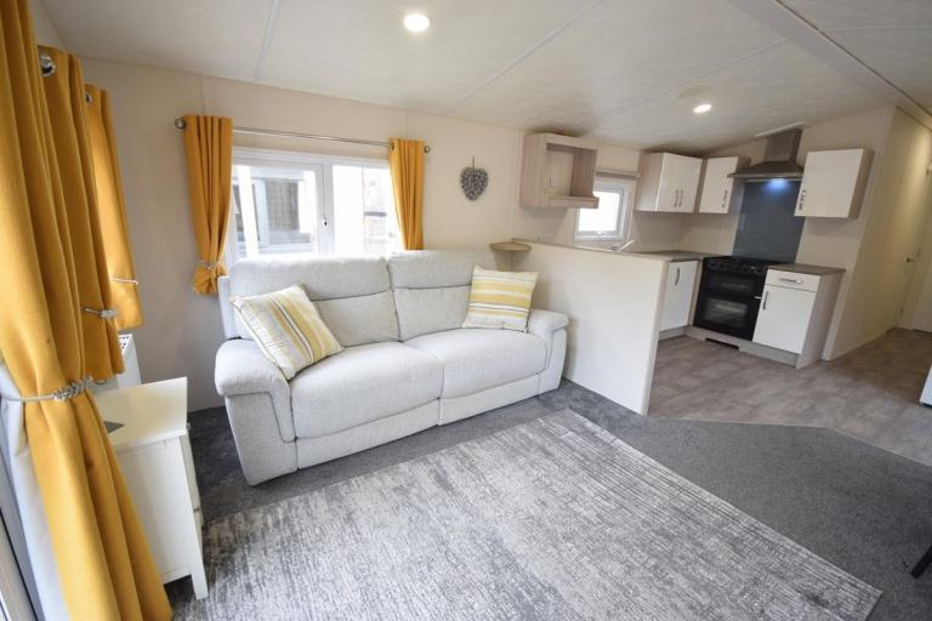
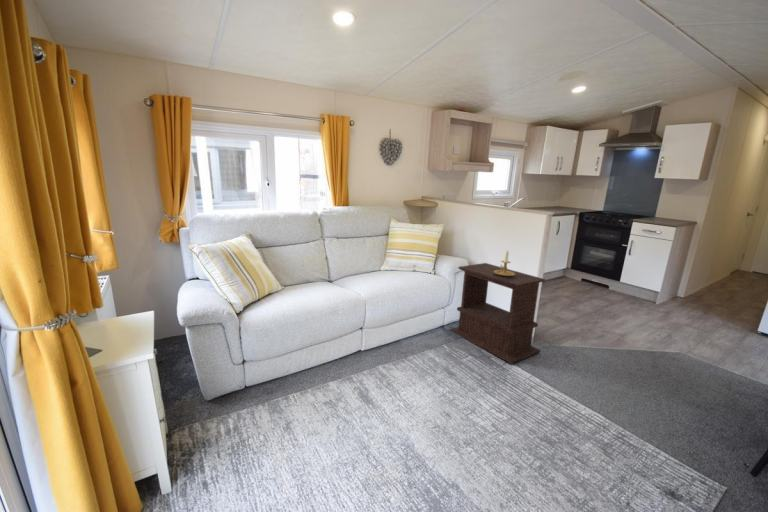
+ candle holder [494,249,515,276]
+ side table [449,262,546,365]
